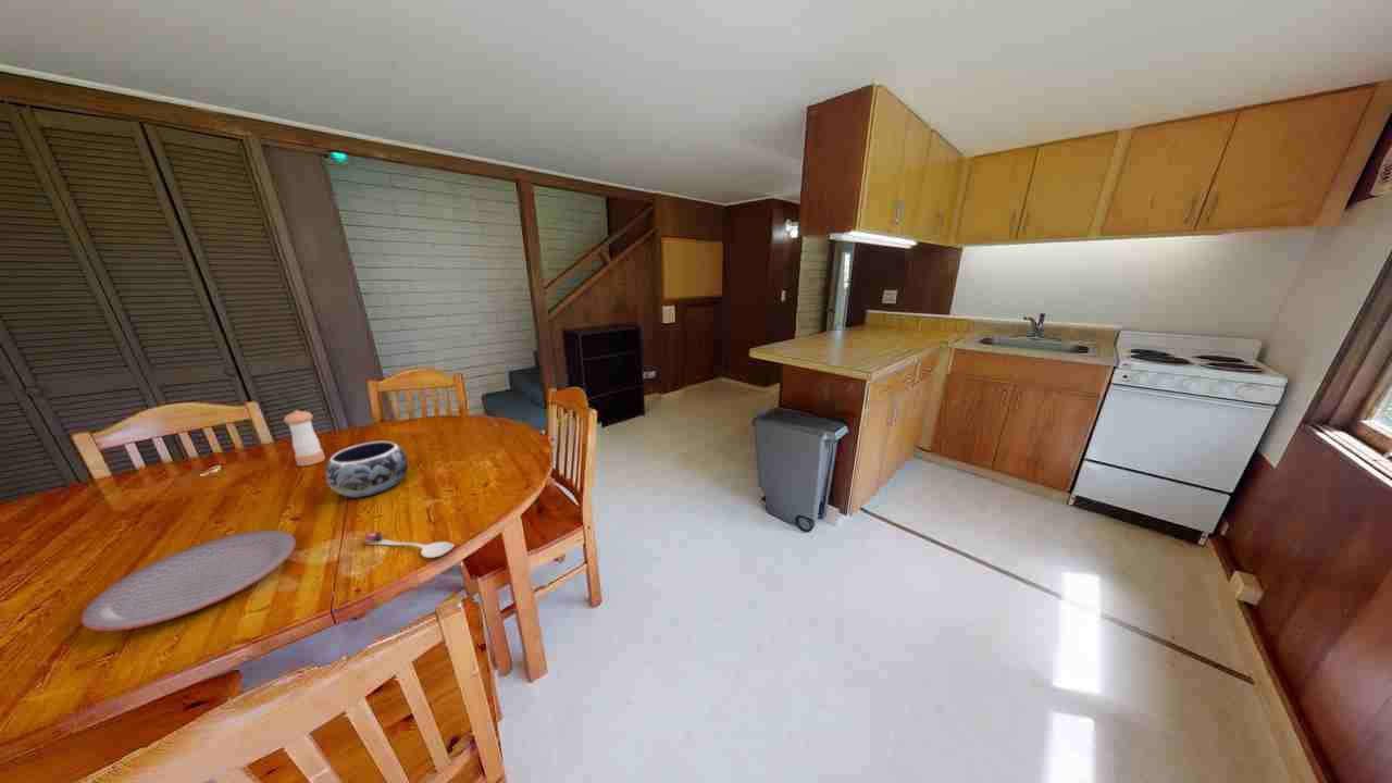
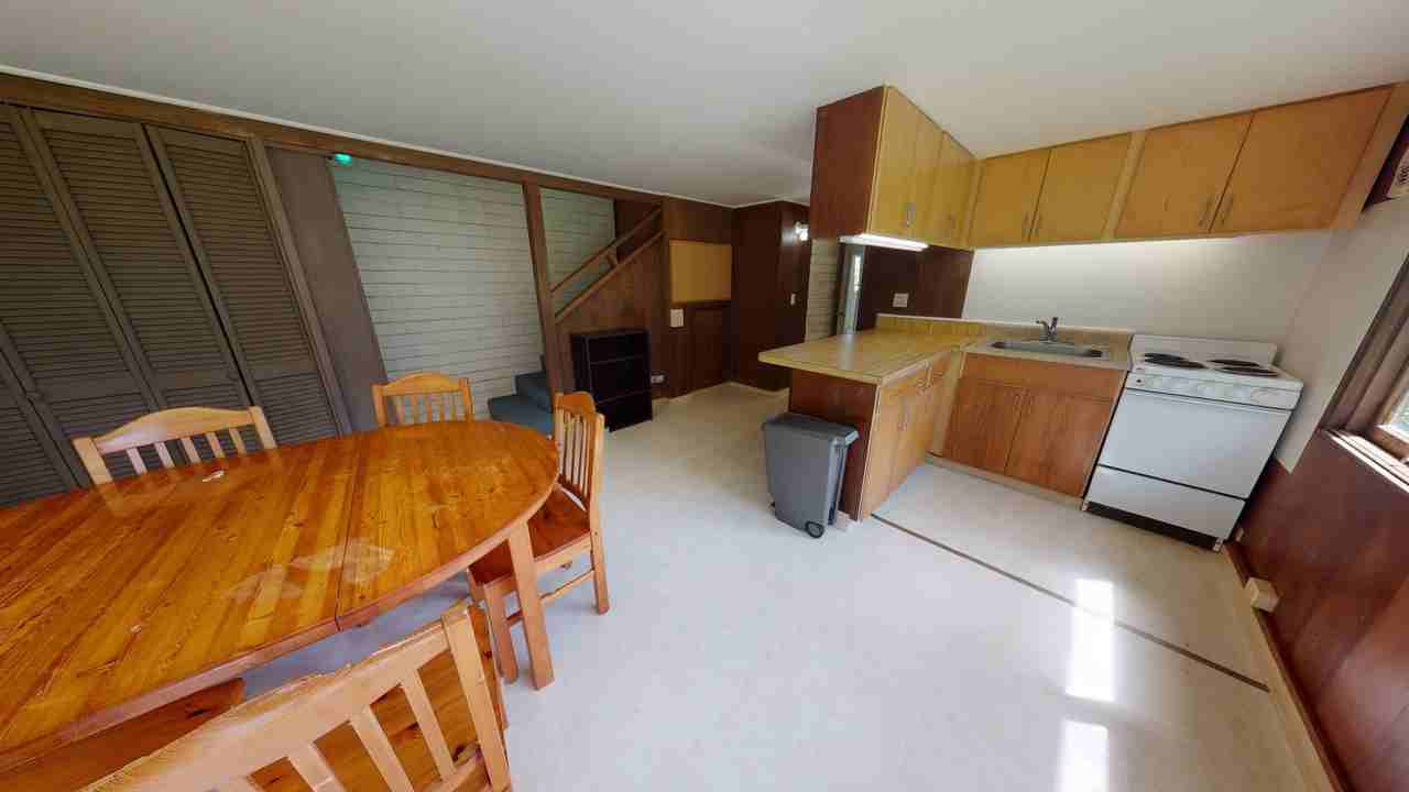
- pepper shaker [283,409,326,467]
- spoon [363,531,456,559]
- decorative bowl [324,440,409,499]
- plate [80,530,297,633]
